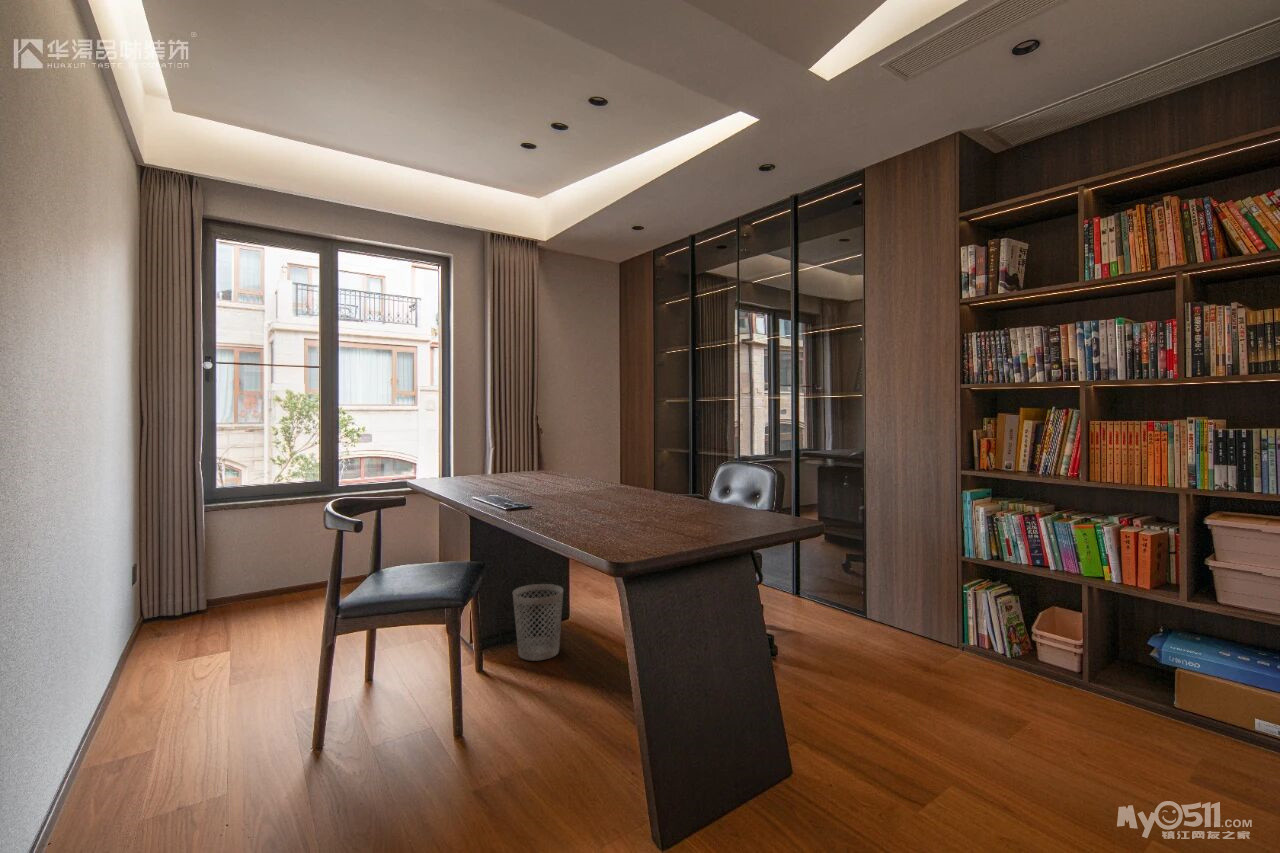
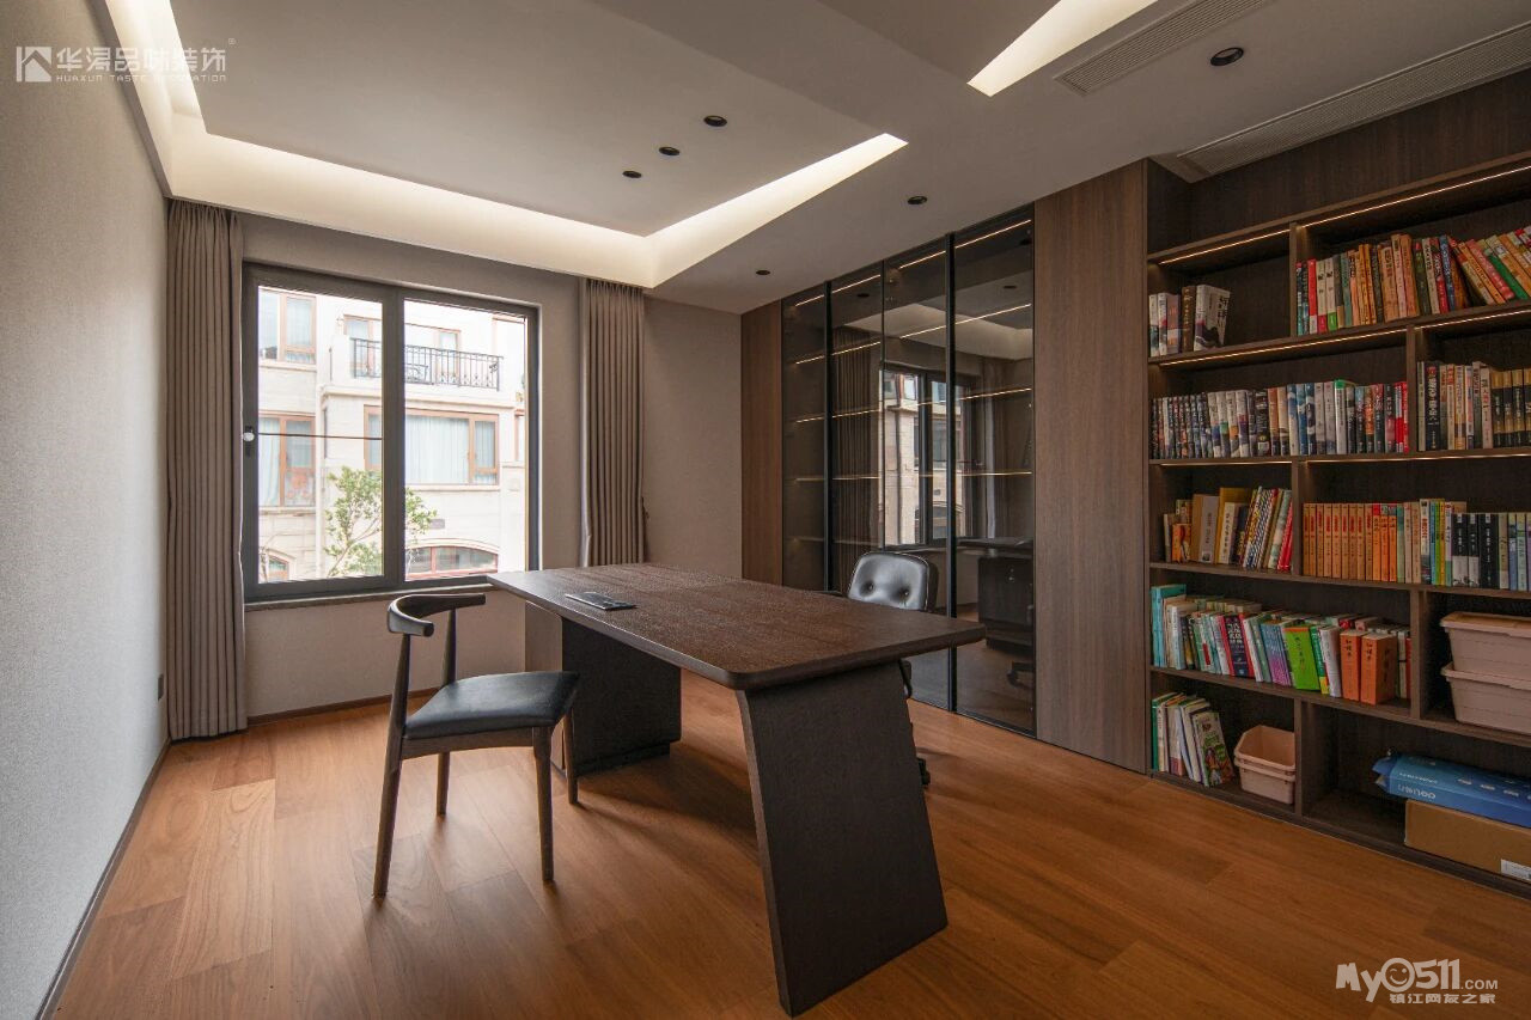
- wastebasket [512,583,564,662]
